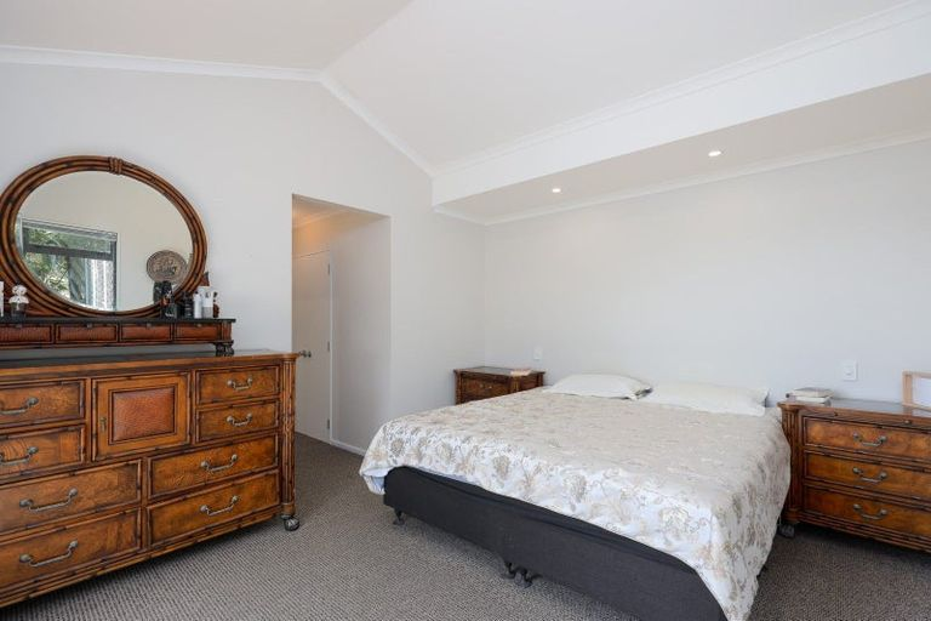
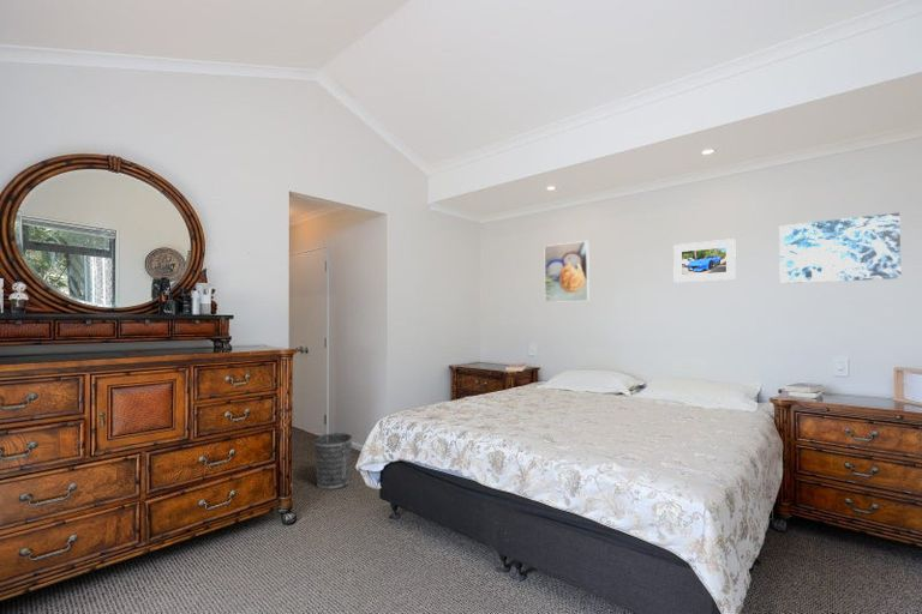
+ wastebasket [313,432,353,490]
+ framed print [544,240,591,303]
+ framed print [672,237,737,284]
+ wall art [778,211,903,284]
